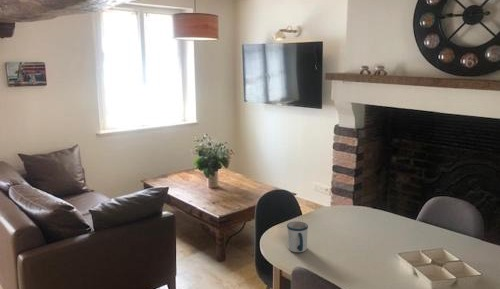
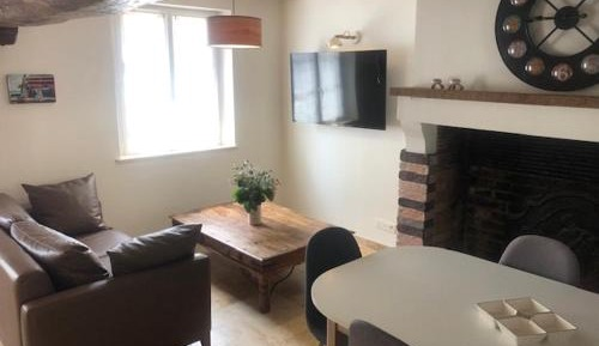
- mug [286,221,309,253]
